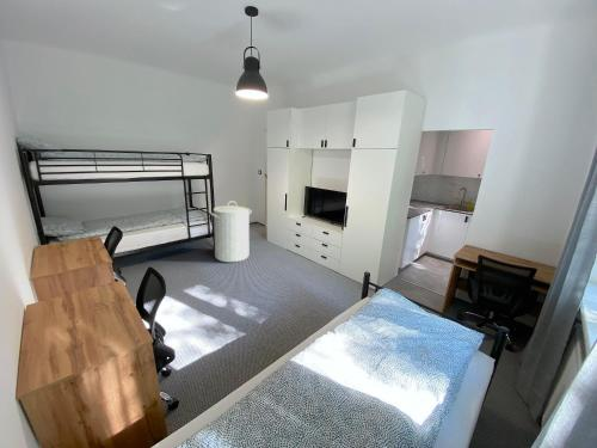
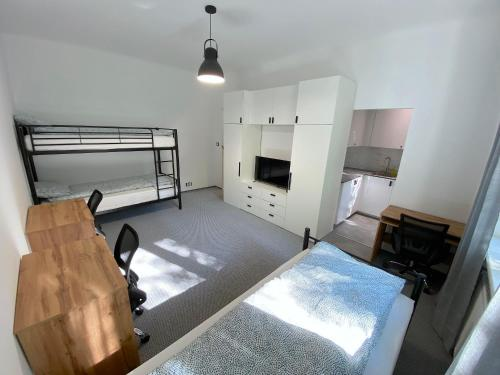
- laundry hamper [209,200,252,263]
